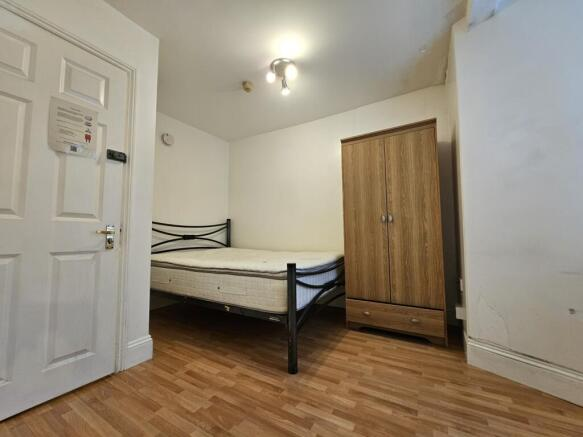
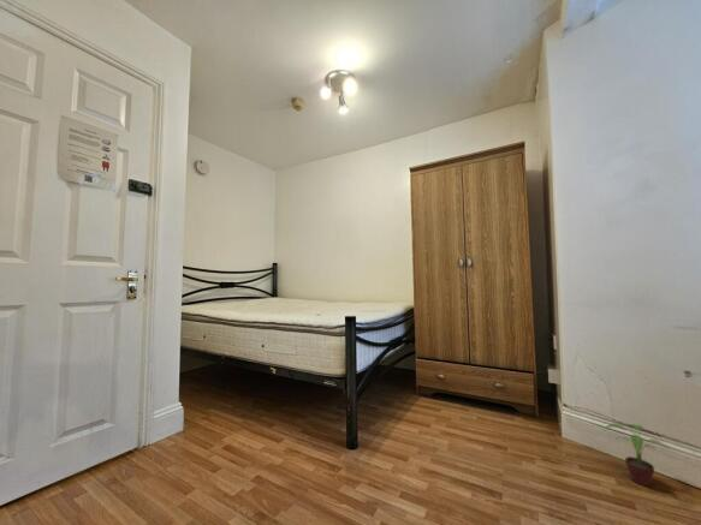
+ potted plant [602,423,673,488]
